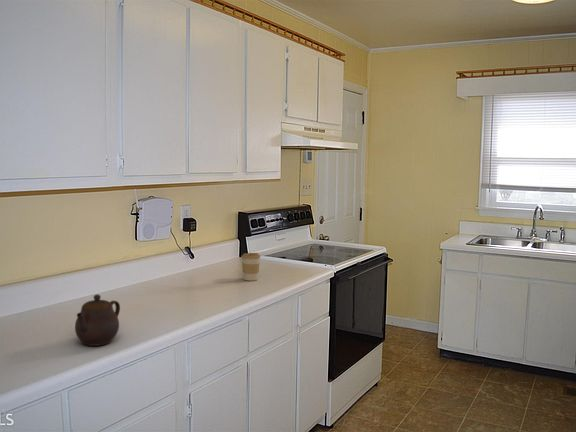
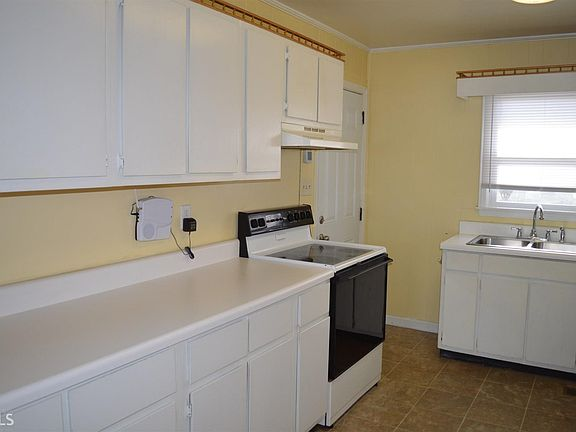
- teapot [74,293,121,347]
- coffee cup [240,252,261,282]
